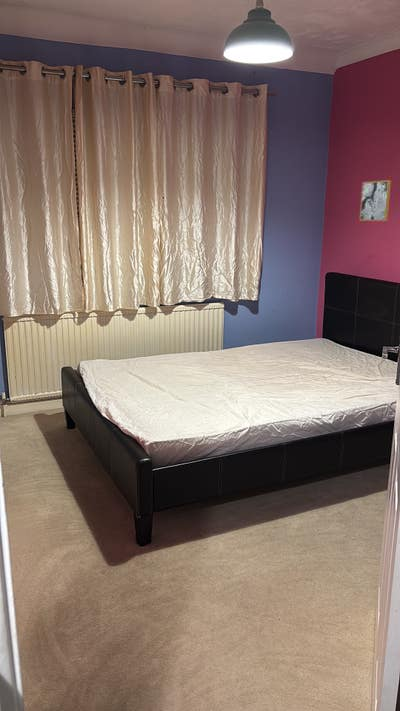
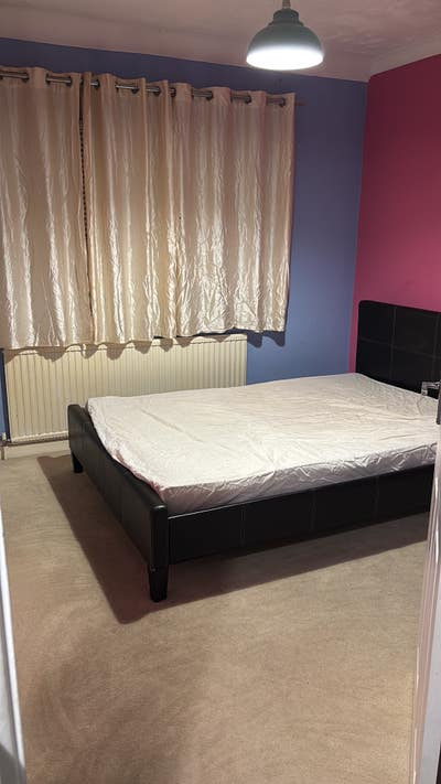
- wall art [359,179,392,222]
